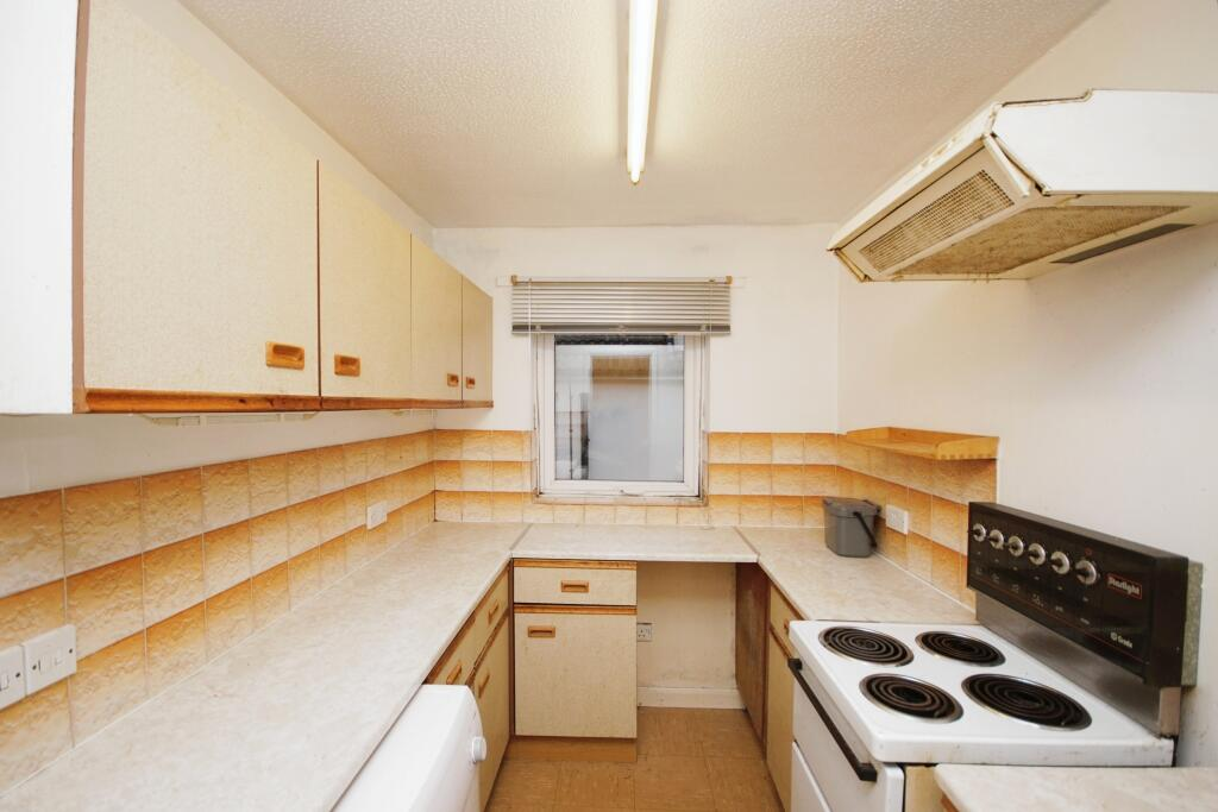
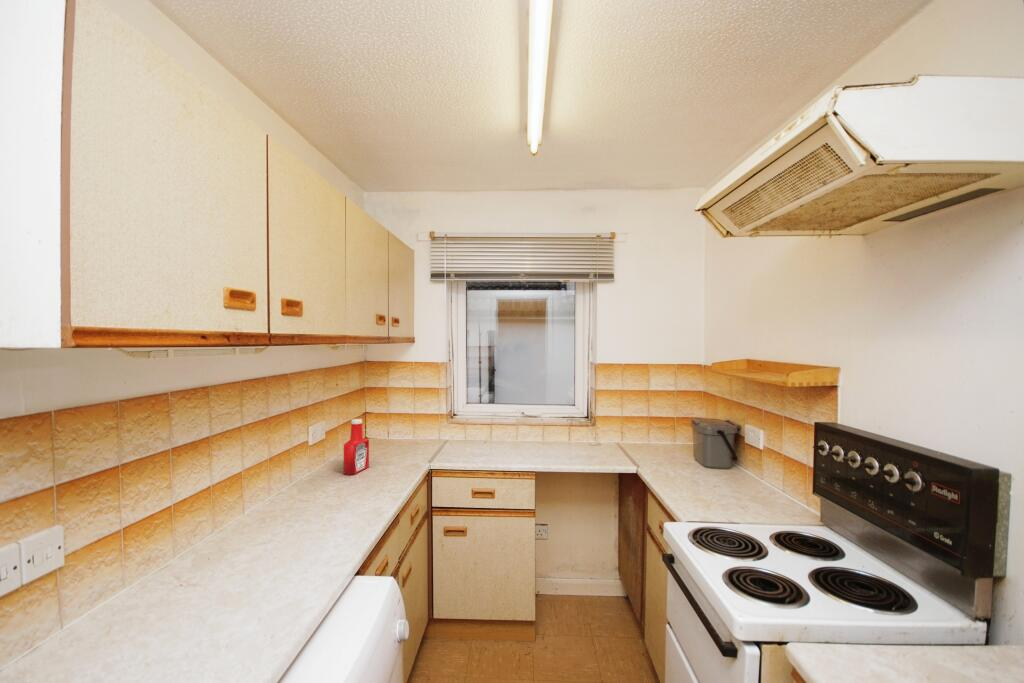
+ soap bottle [343,418,370,476]
